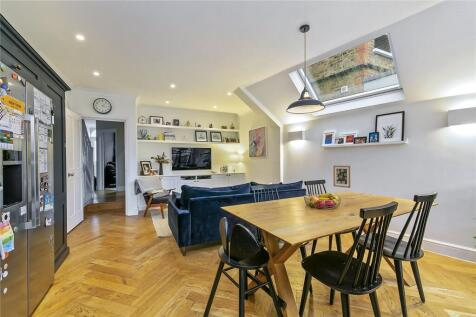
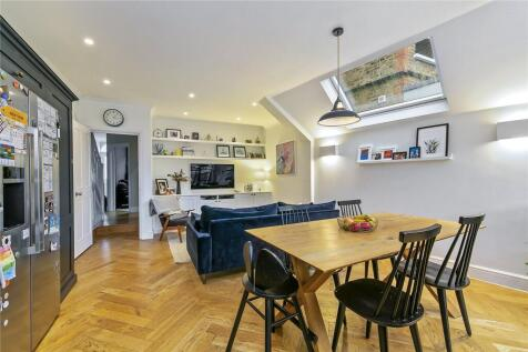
- wall art [332,164,351,189]
